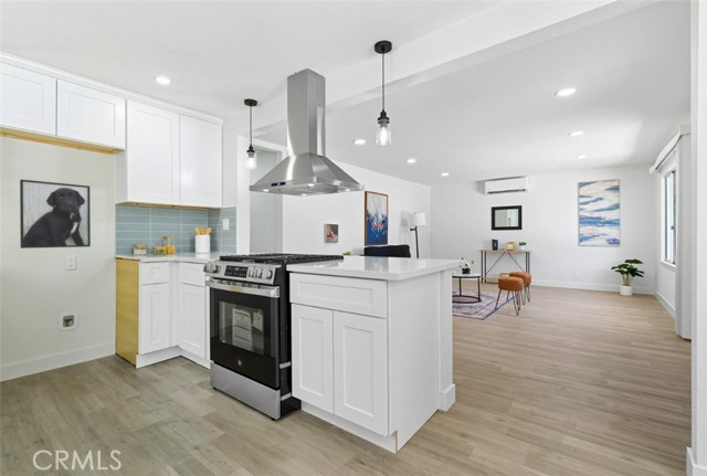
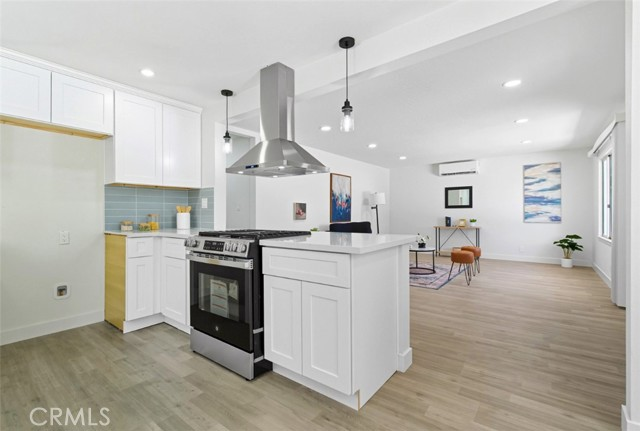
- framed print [19,179,92,250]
